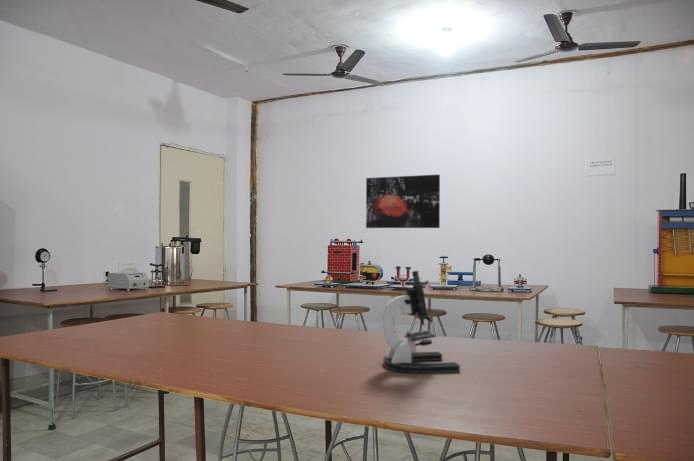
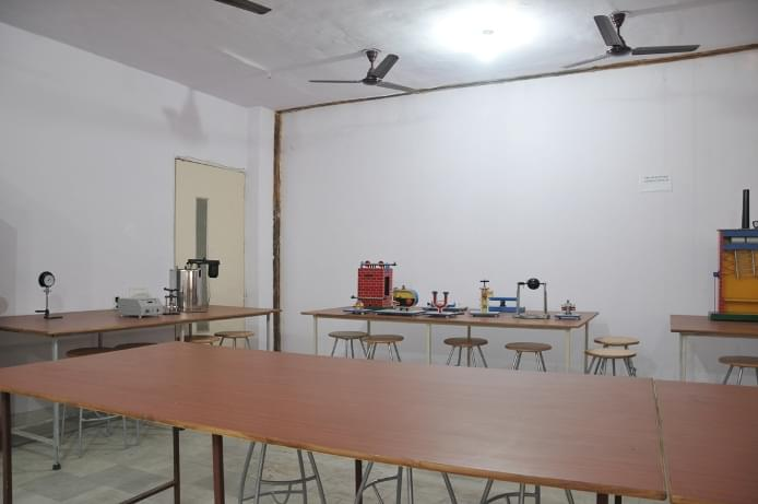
- microscope [380,270,461,374]
- wall art [365,174,441,229]
